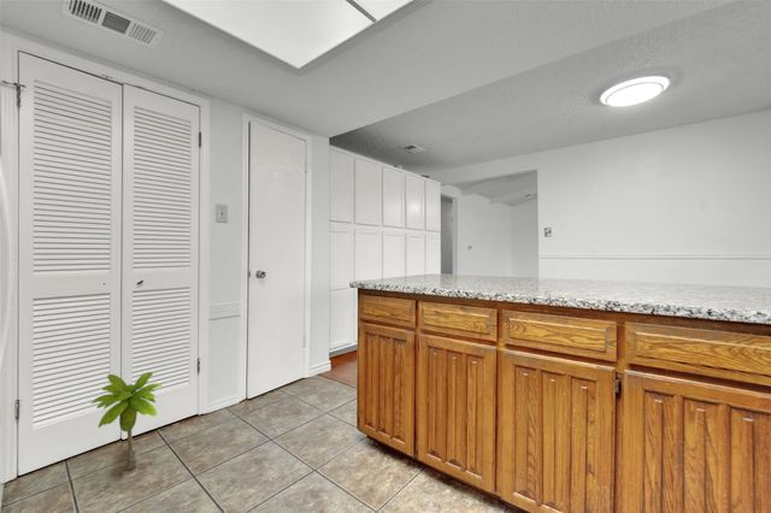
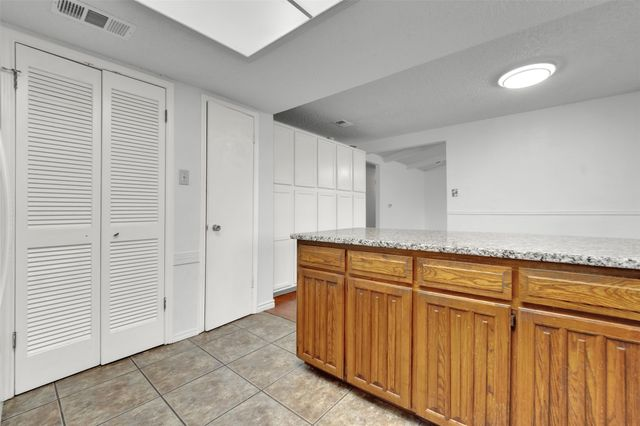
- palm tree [89,371,163,471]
